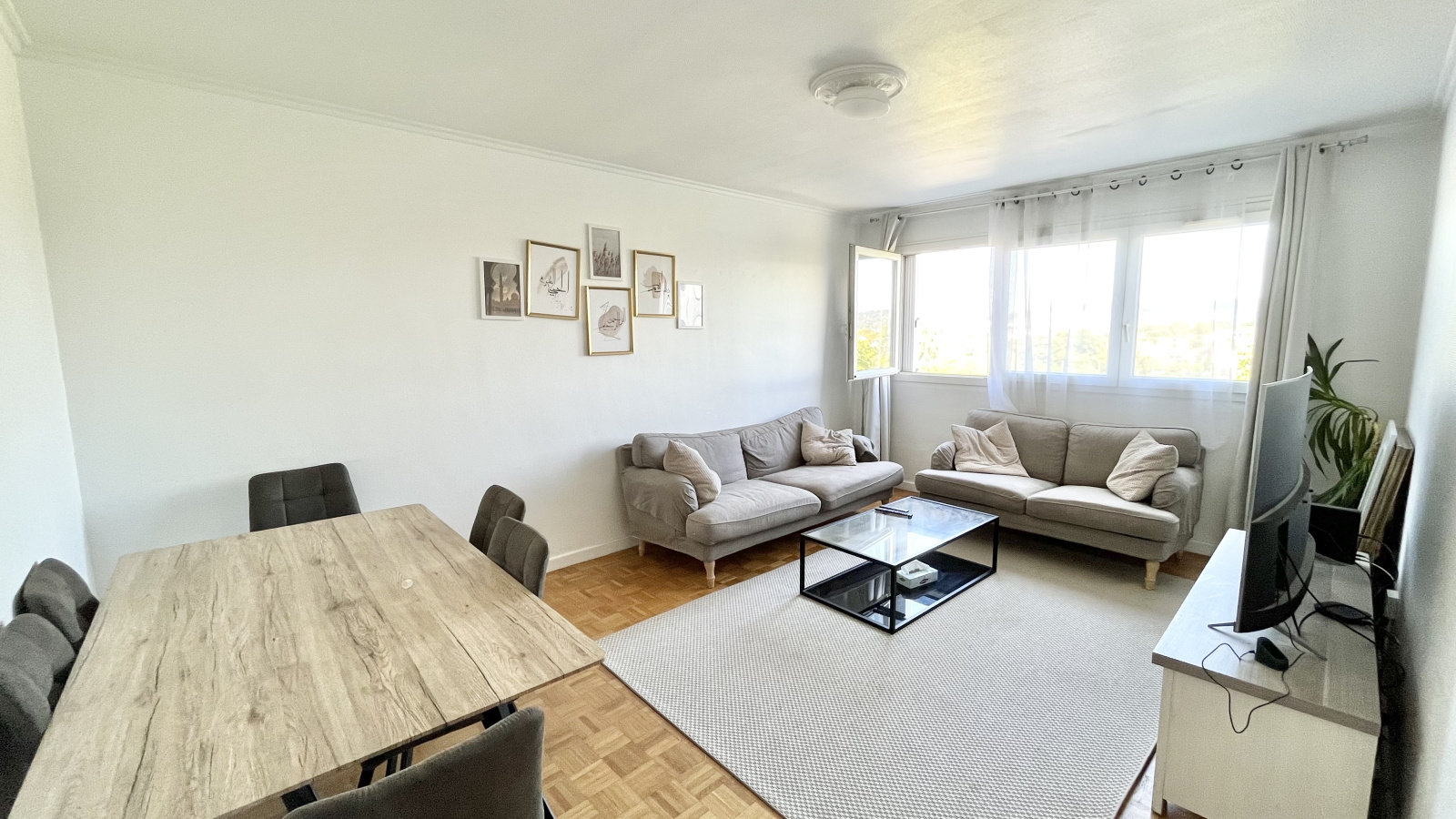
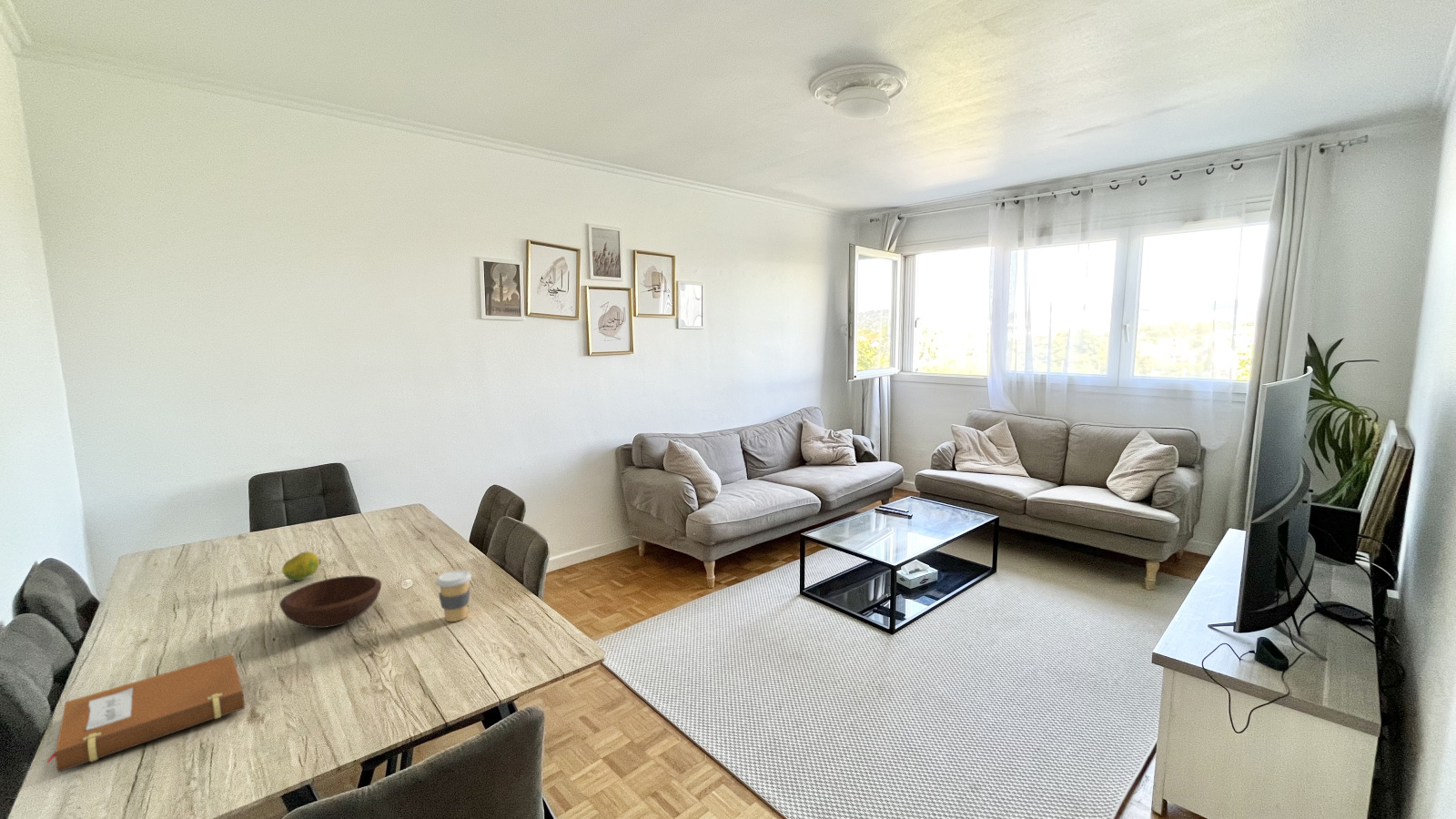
+ bowl [278,575,382,629]
+ notebook [45,652,246,773]
+ coffee cup [435,570,472,622]
+ fruit [281,551,320,581]
